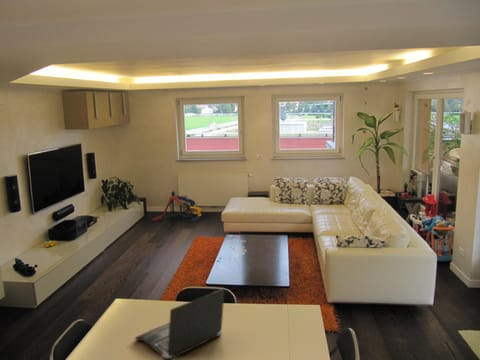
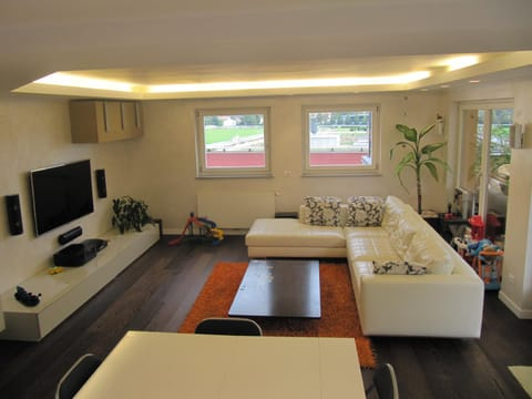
- laptop [134,288,226,360]
